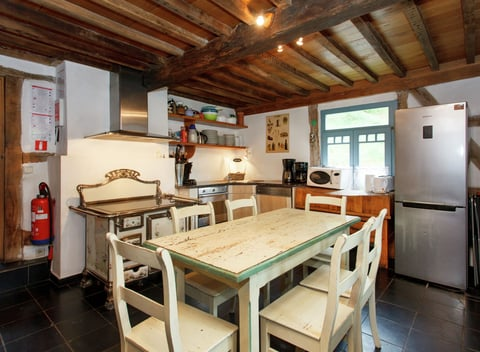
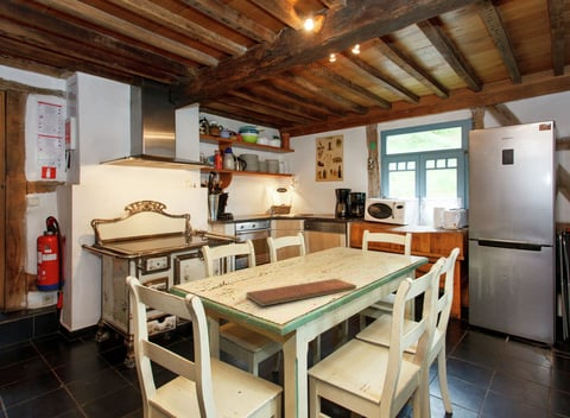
+ chopping board [245,278,357,308]
